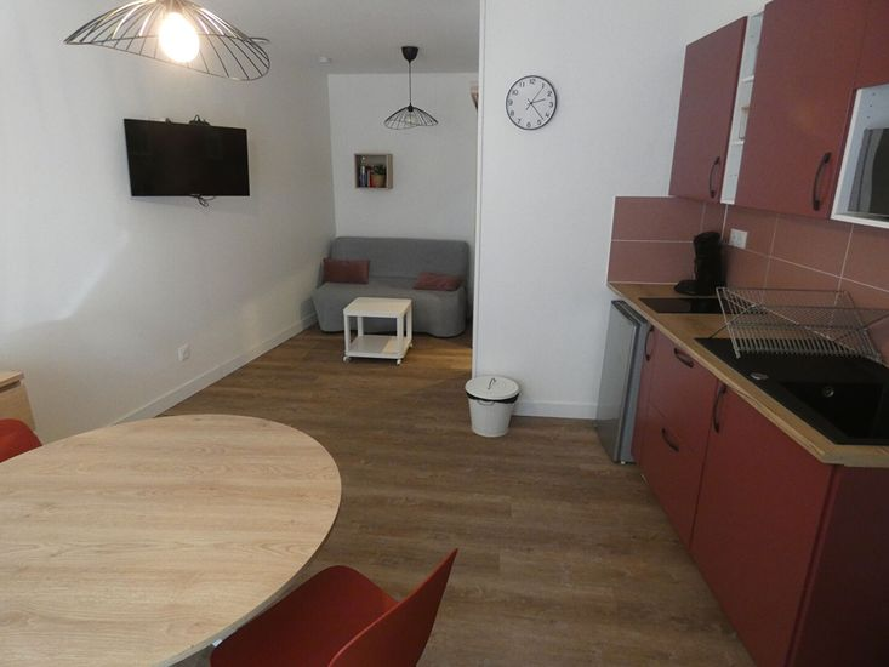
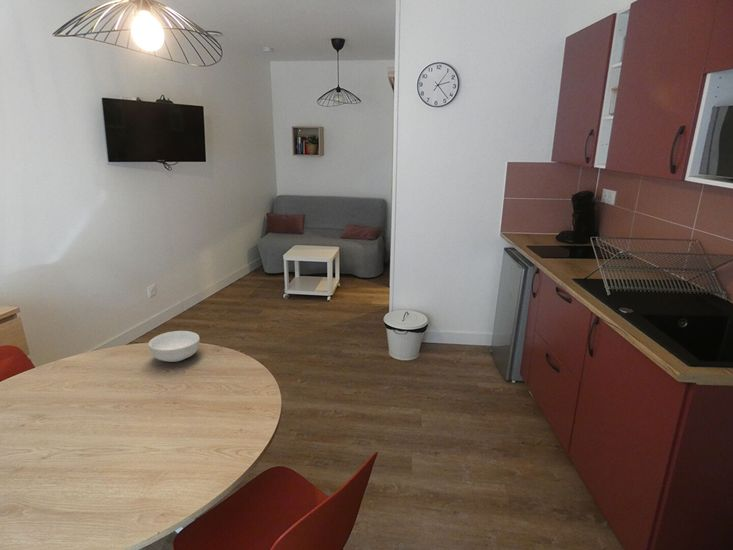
+ cereal bowl [148,330,201,363]
